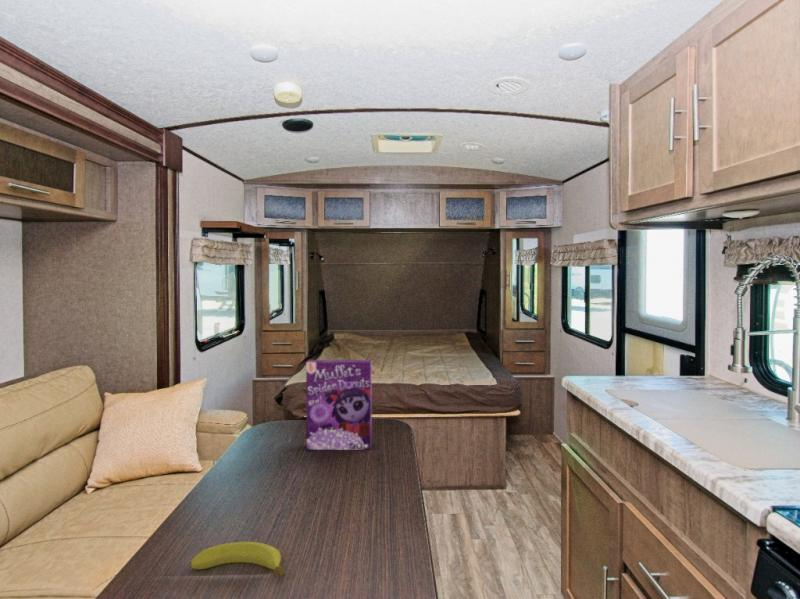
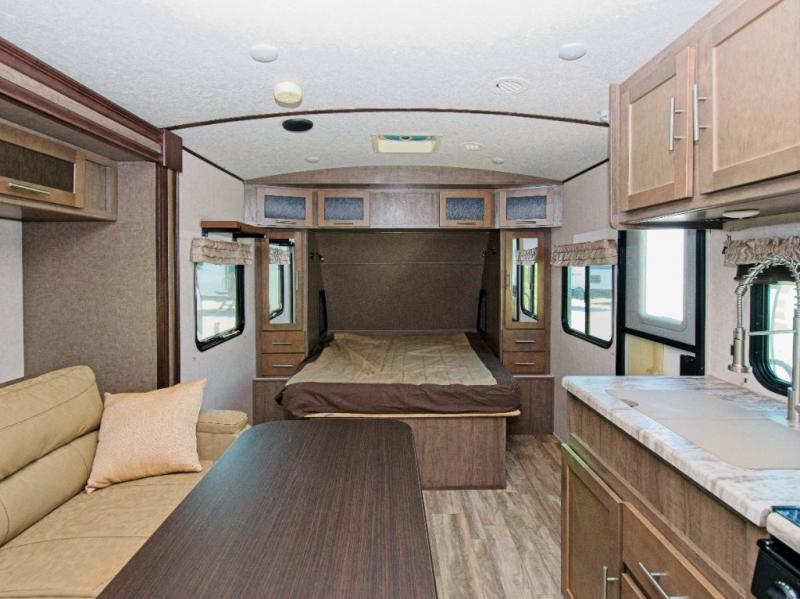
- fruit [189,541,286,578]
- cereal box [305,359,373,451]
